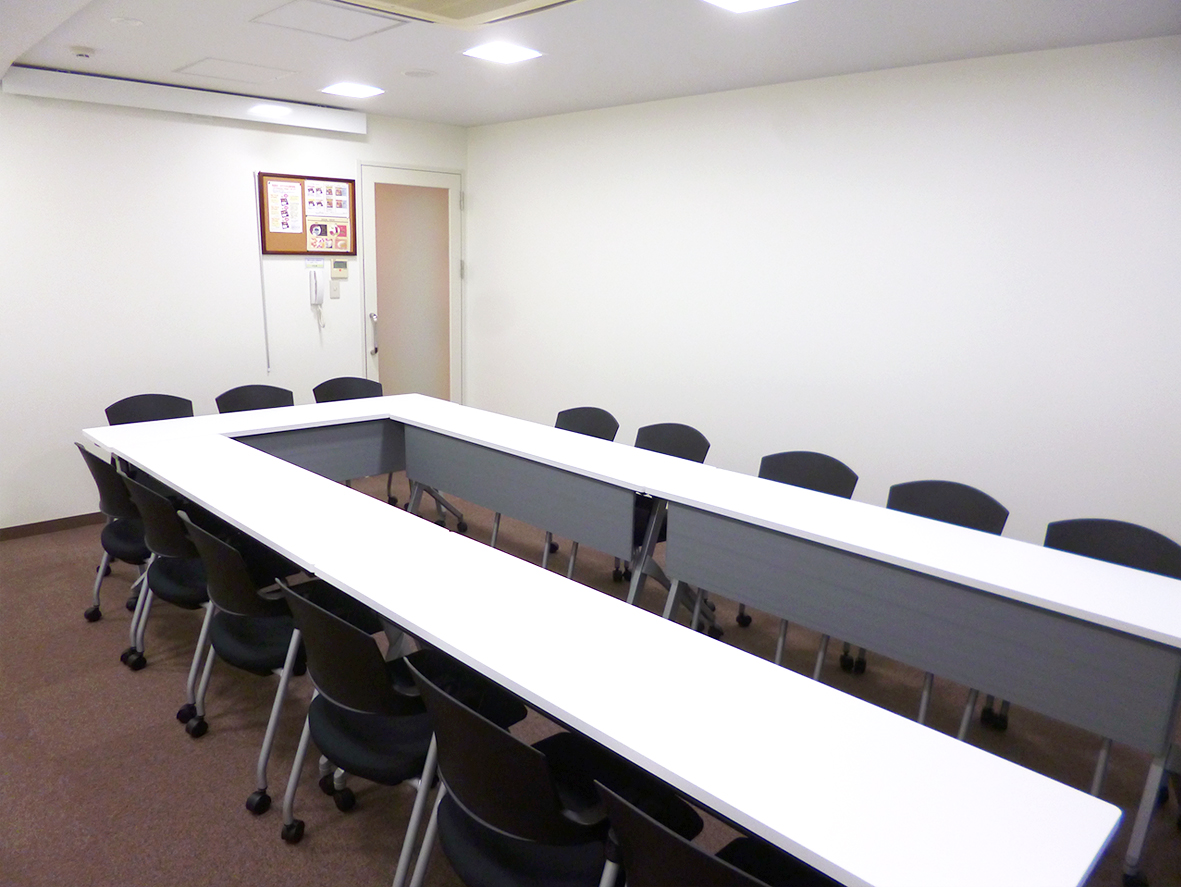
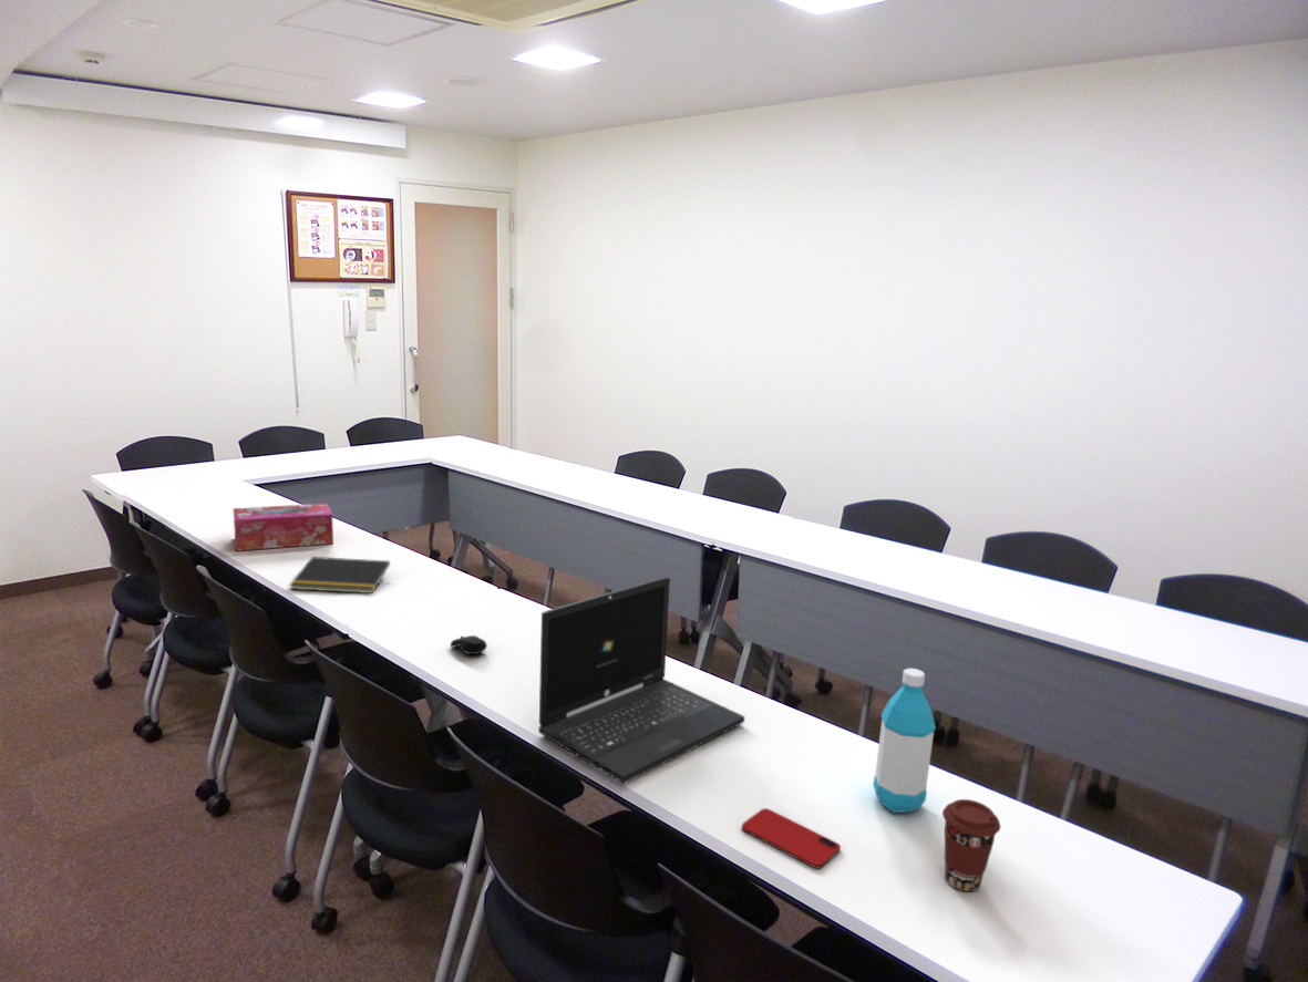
+ coffee cup [941,798,1001,892]
+ water bottle [872,668,937,814]
+ smartphone [741,807,842,869]
+ notepad [289,556,391,595]
+ tissue box [233,503,334,551]
+ computer mouse [450,634,488,655]
+ laptop [537,576,745,785]
